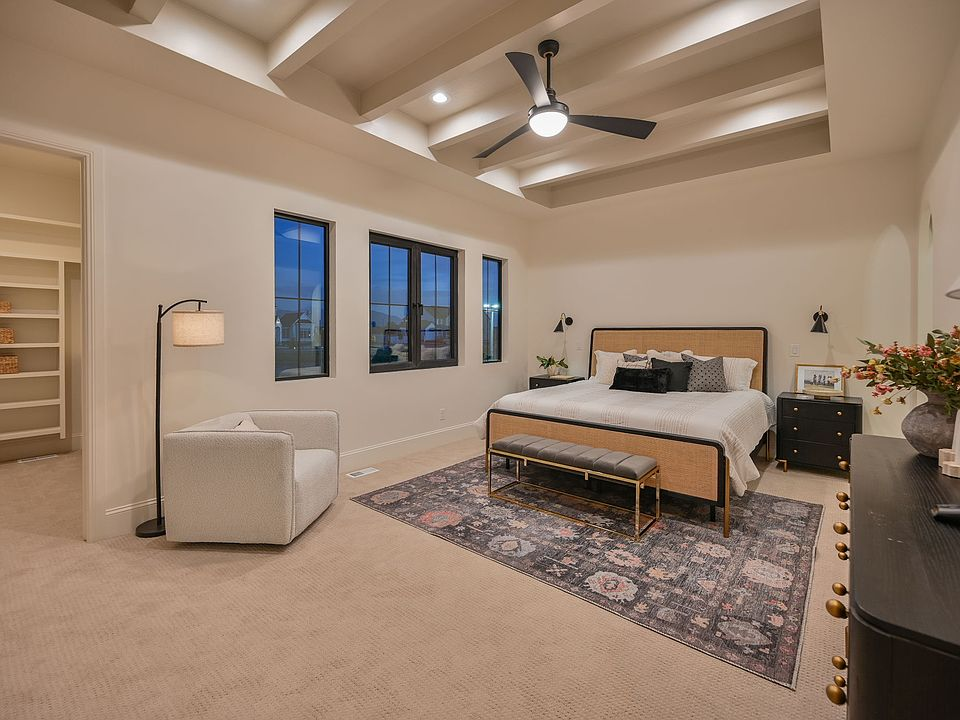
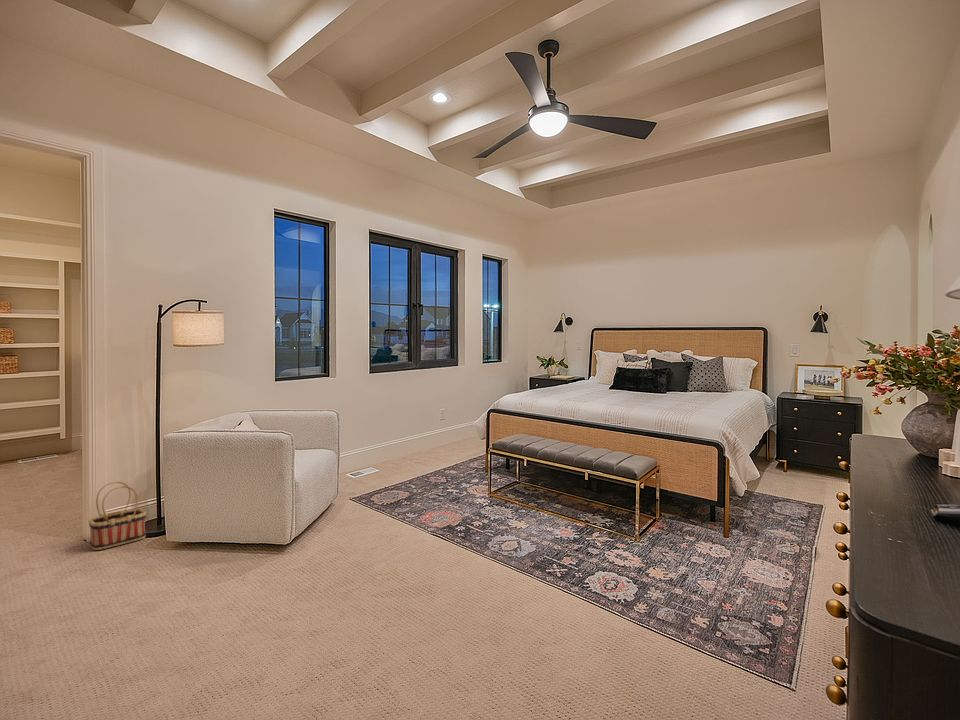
+ basket [88,481,148,551]
